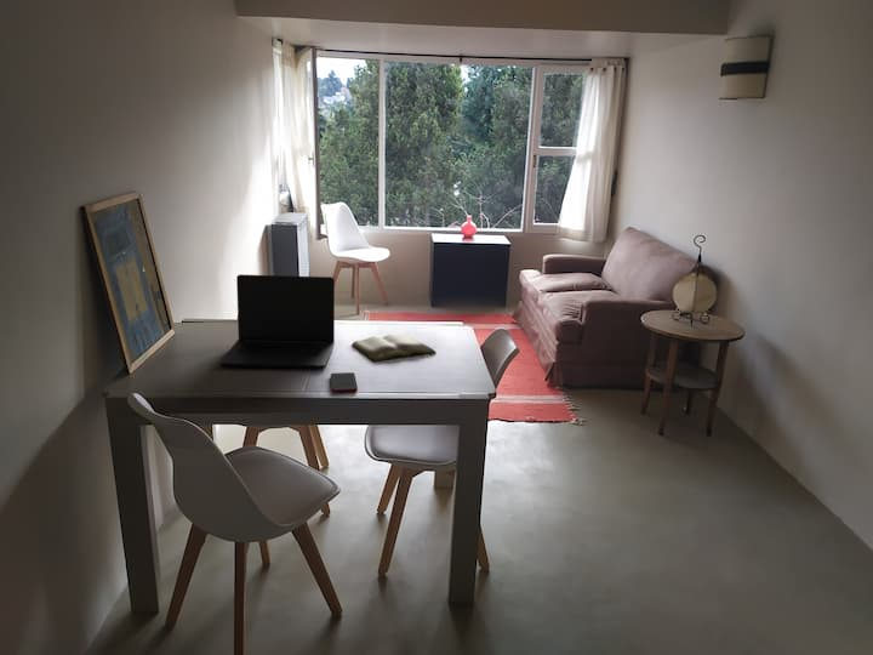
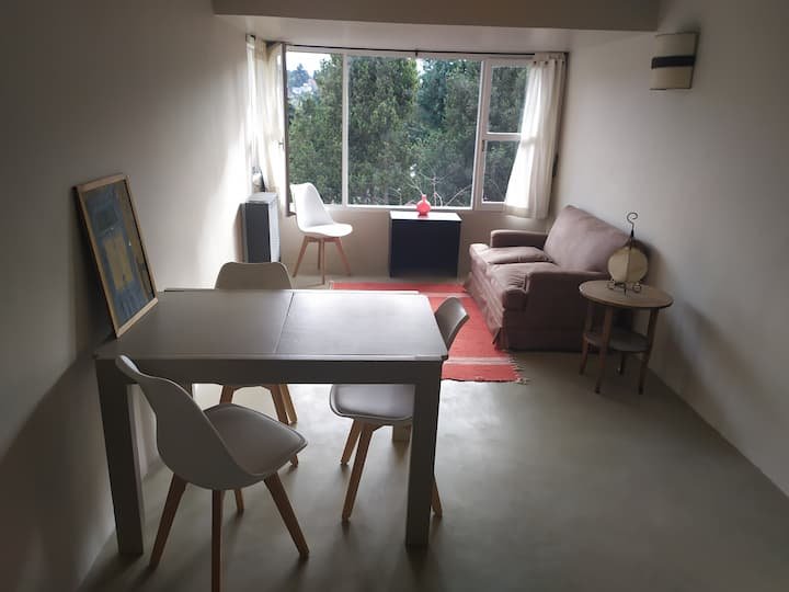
- book [350,334,438,363]
- cell phone [330,371,359,393]
- laptop [218,273,336,369]
